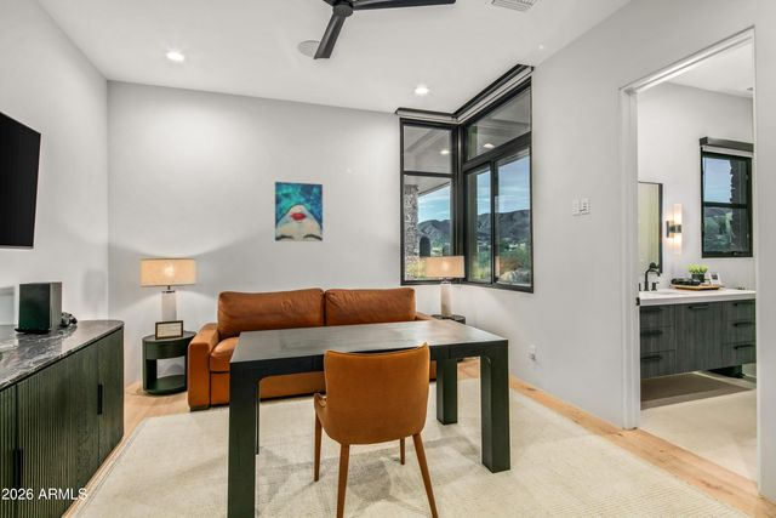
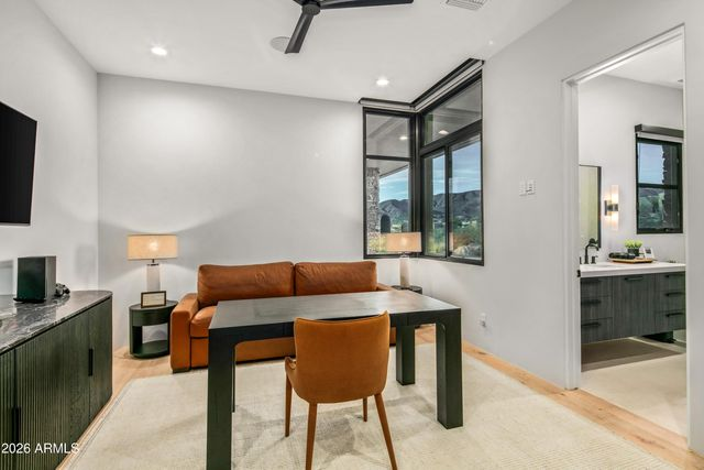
- wall art [274,181,324,243]
